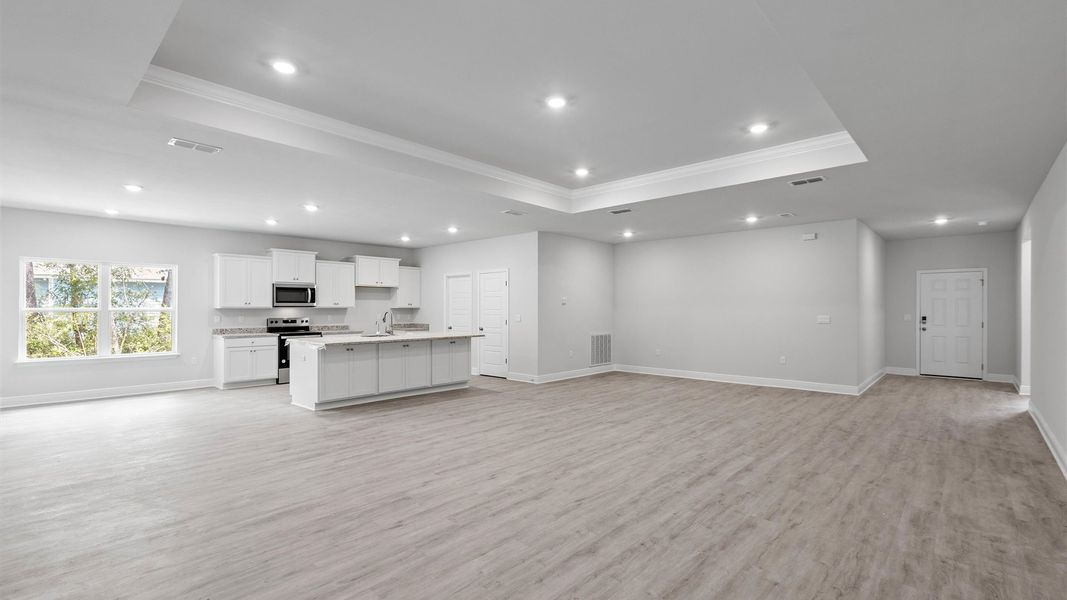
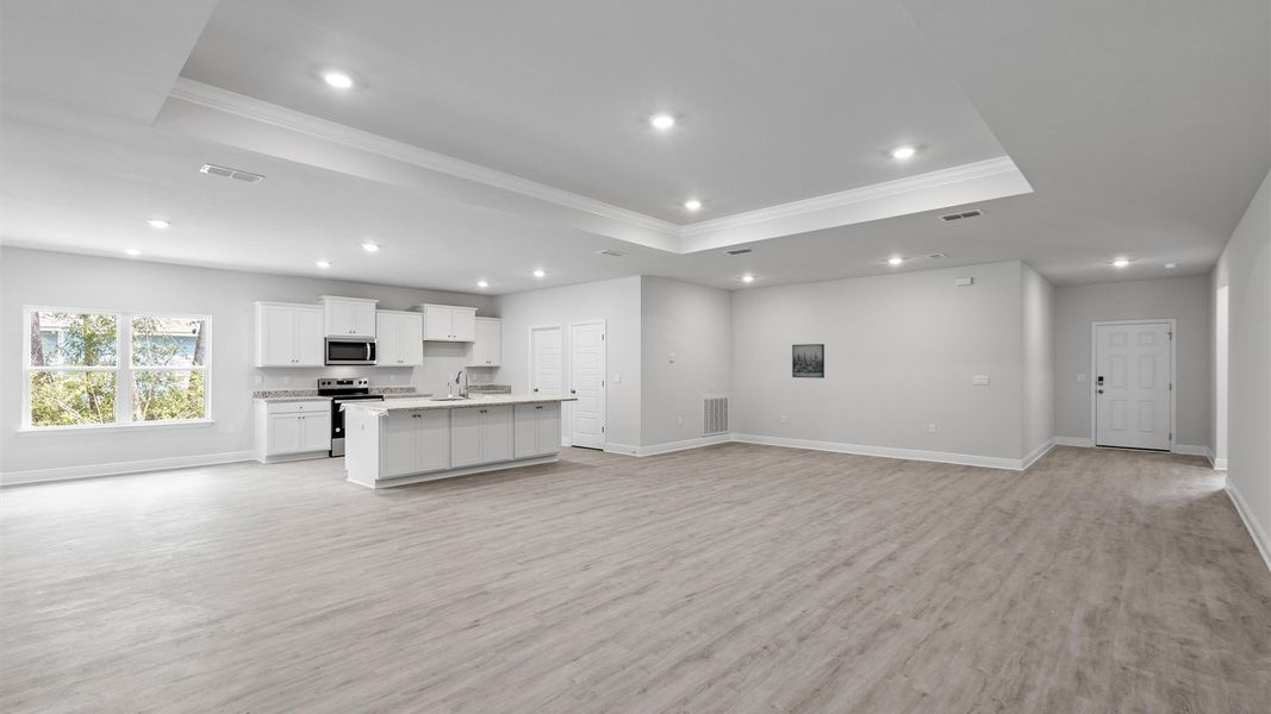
+ wall art [791,343,825,380]
